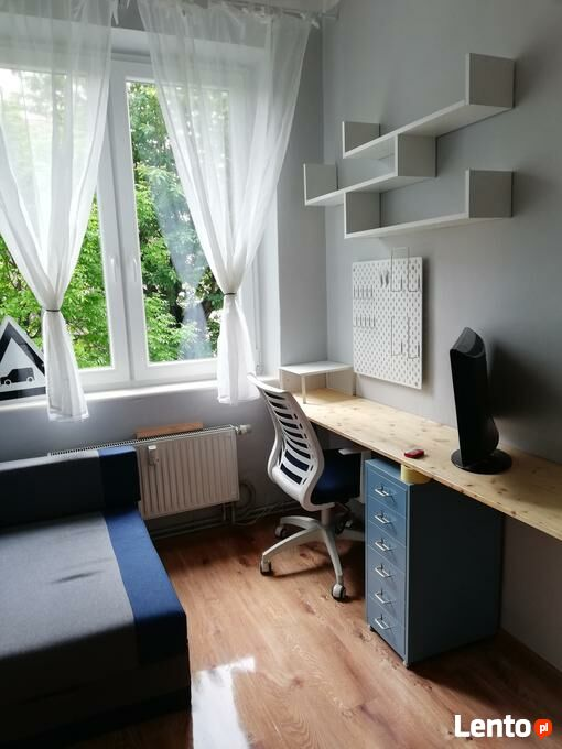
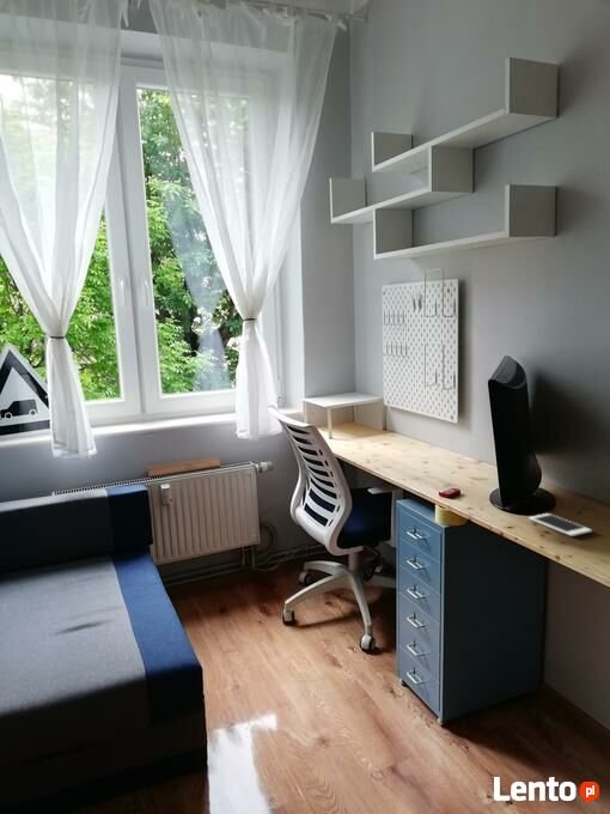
+ cell phone [527,512,593,537]
